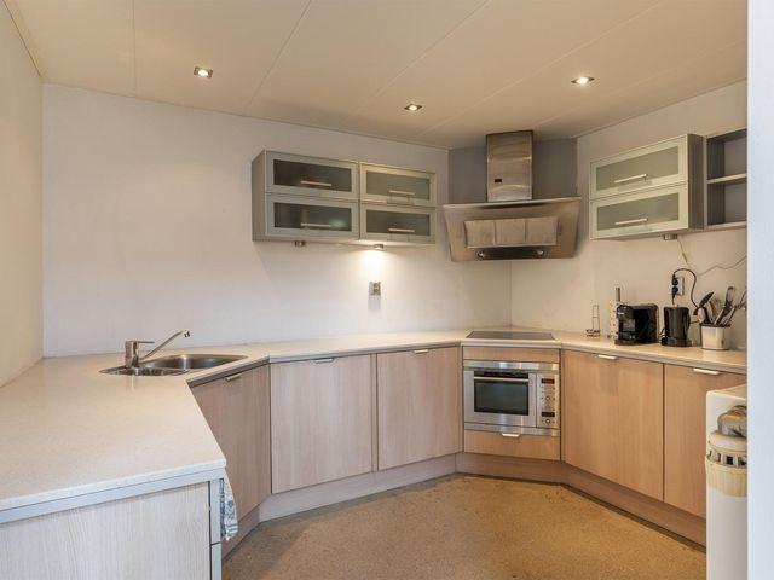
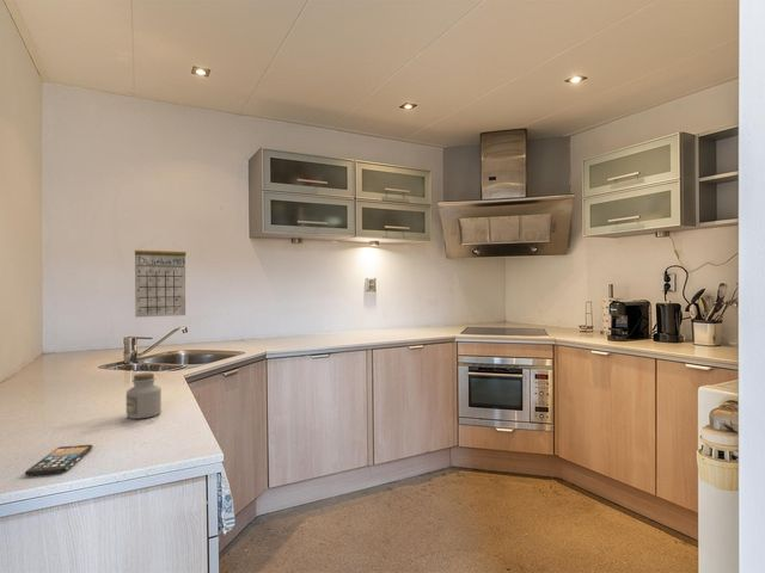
+ calendar [134,238,188,319]
+ smartphone [24,443,94,476]
+ jar [126,371,163,420]
